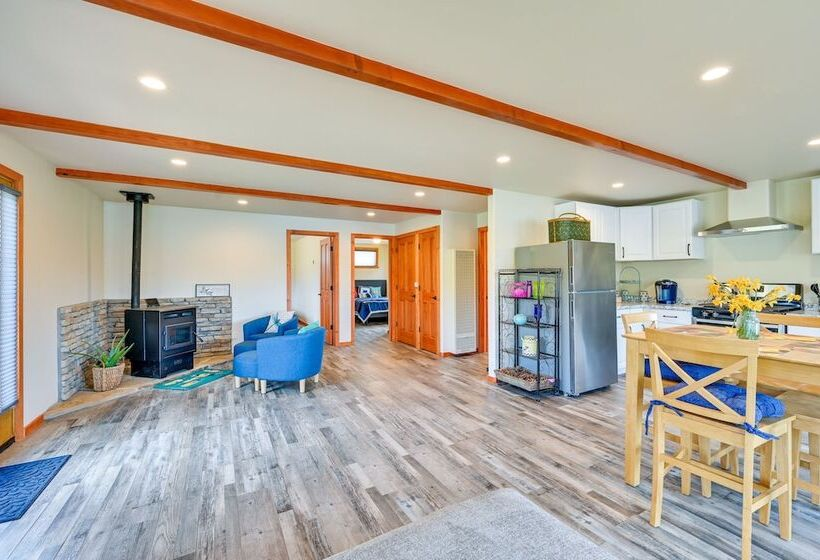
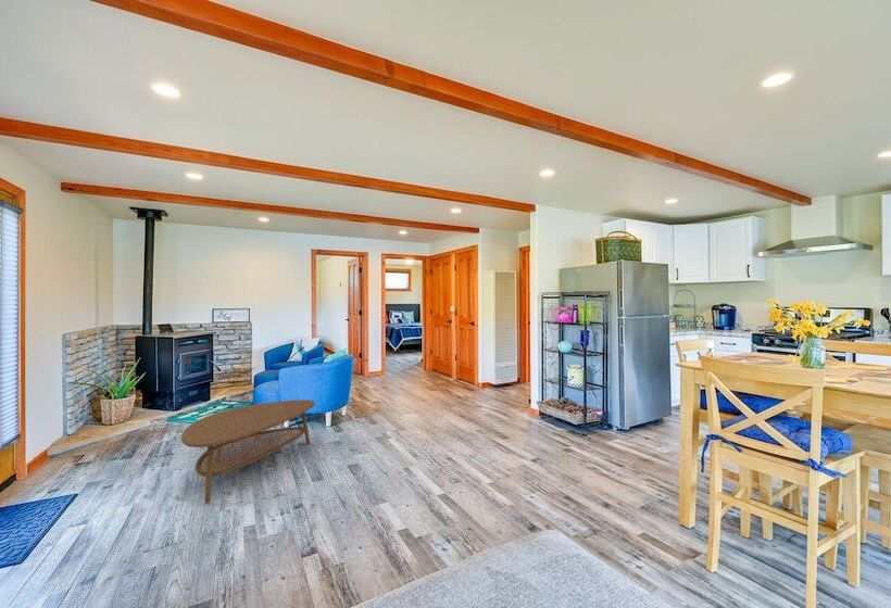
+ coffee table [180,398,316,504]
